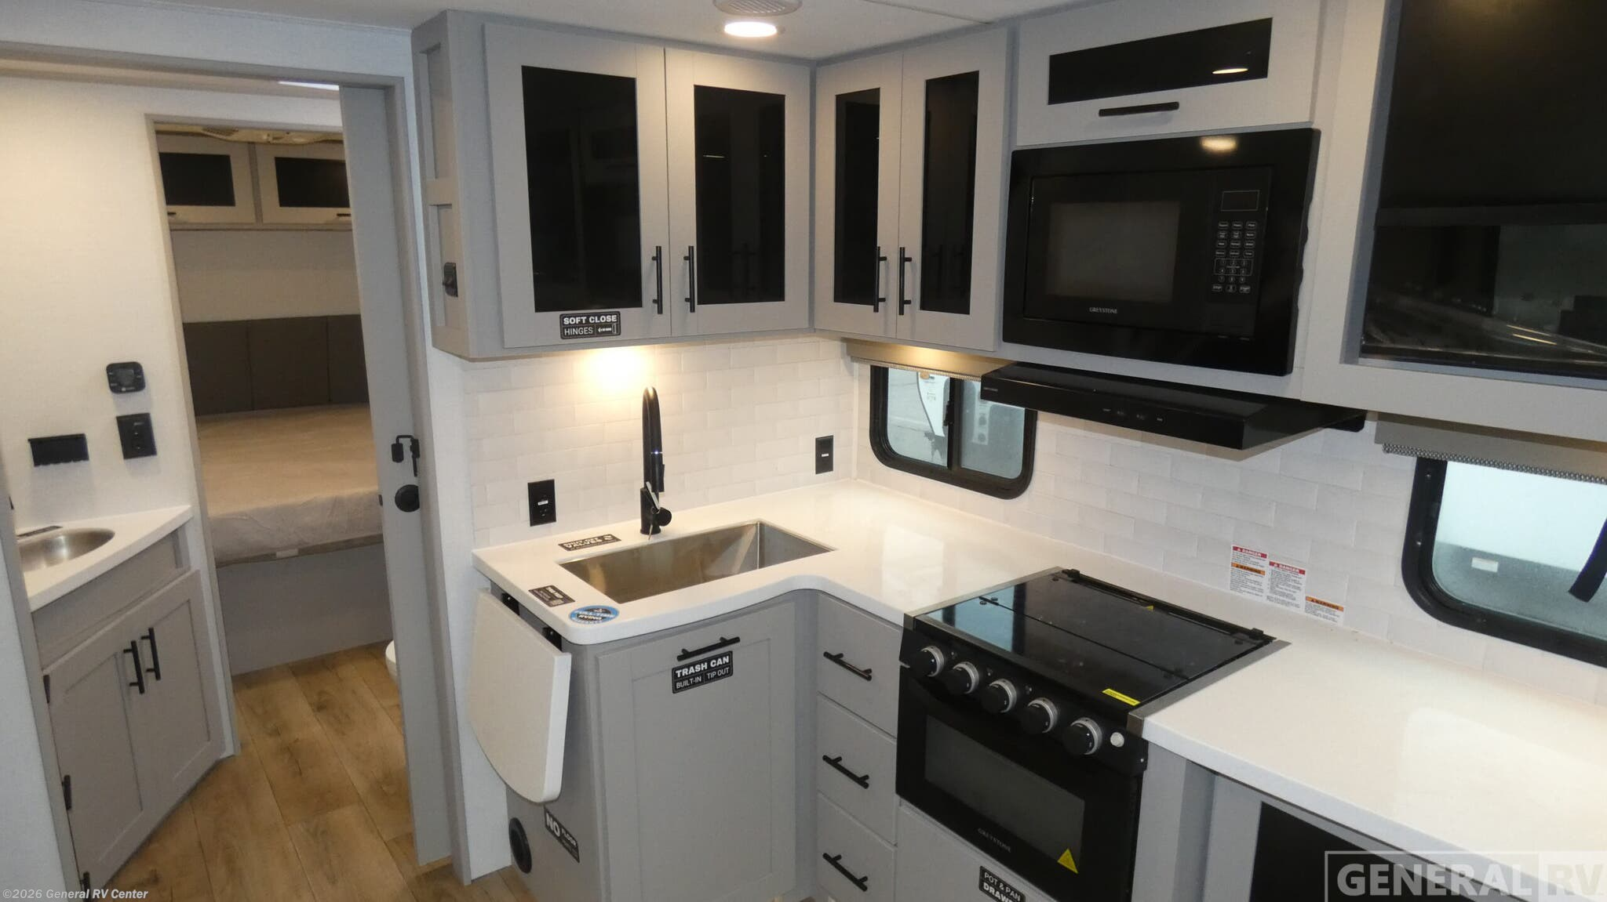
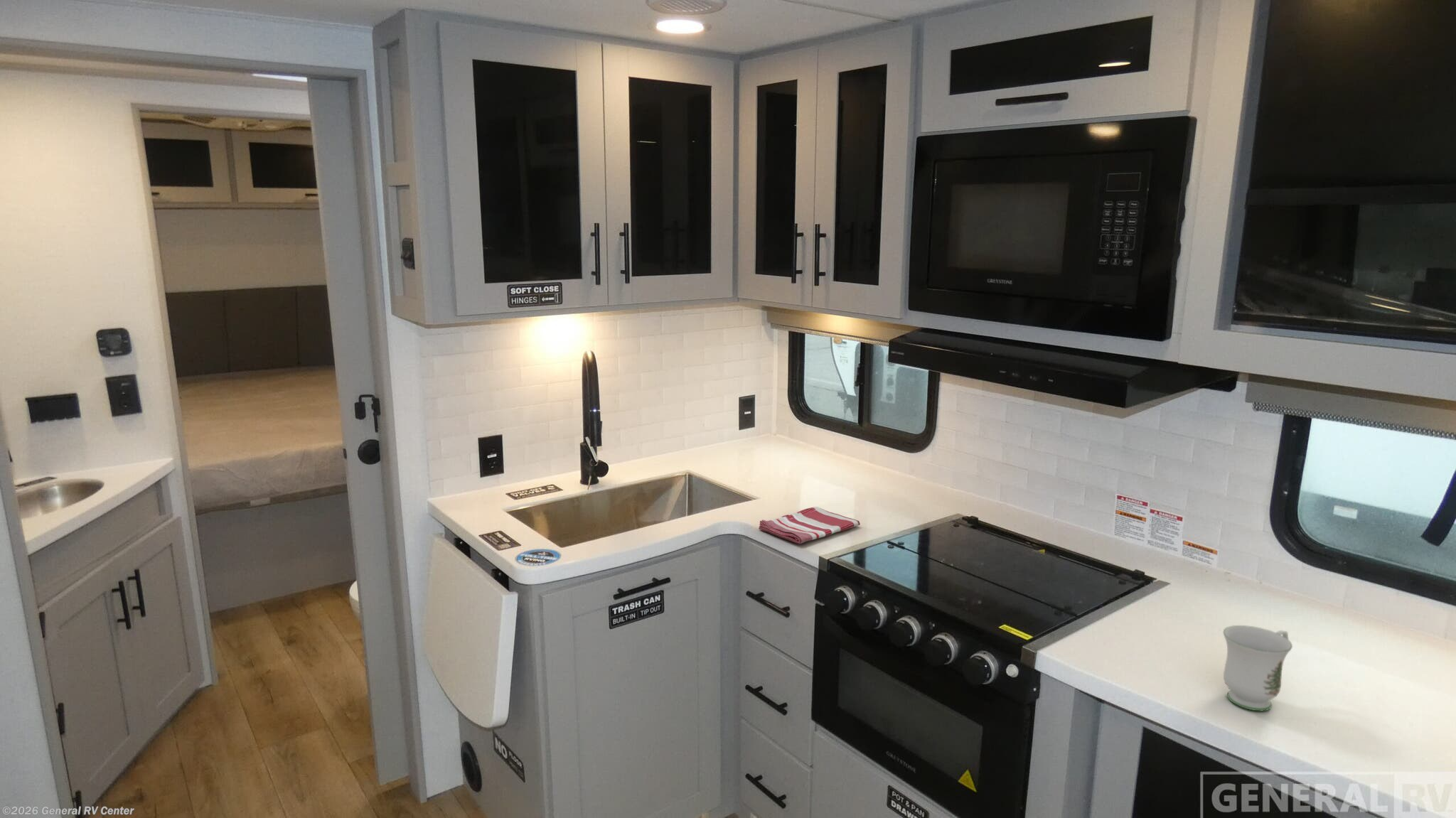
+ mug [1223,625,1293,712]
+ dish towel [758,506,861,544]
